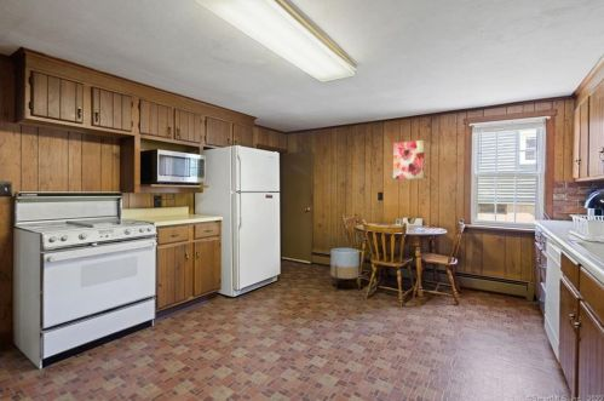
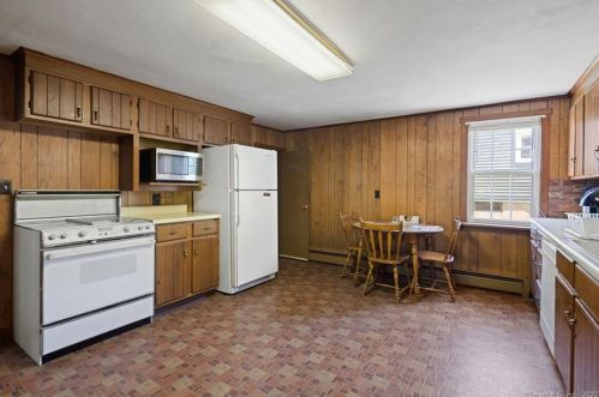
- planter [329,247,362,293]
- wall art [392,139,425,181]
